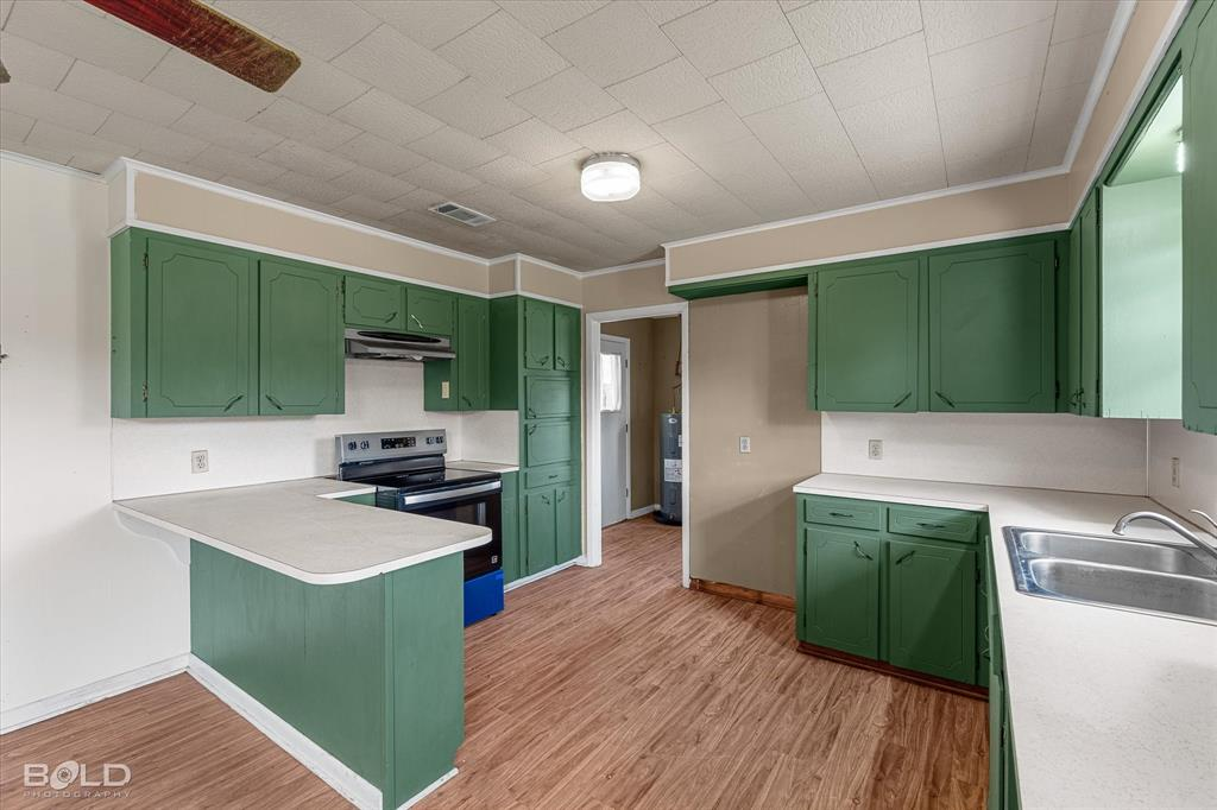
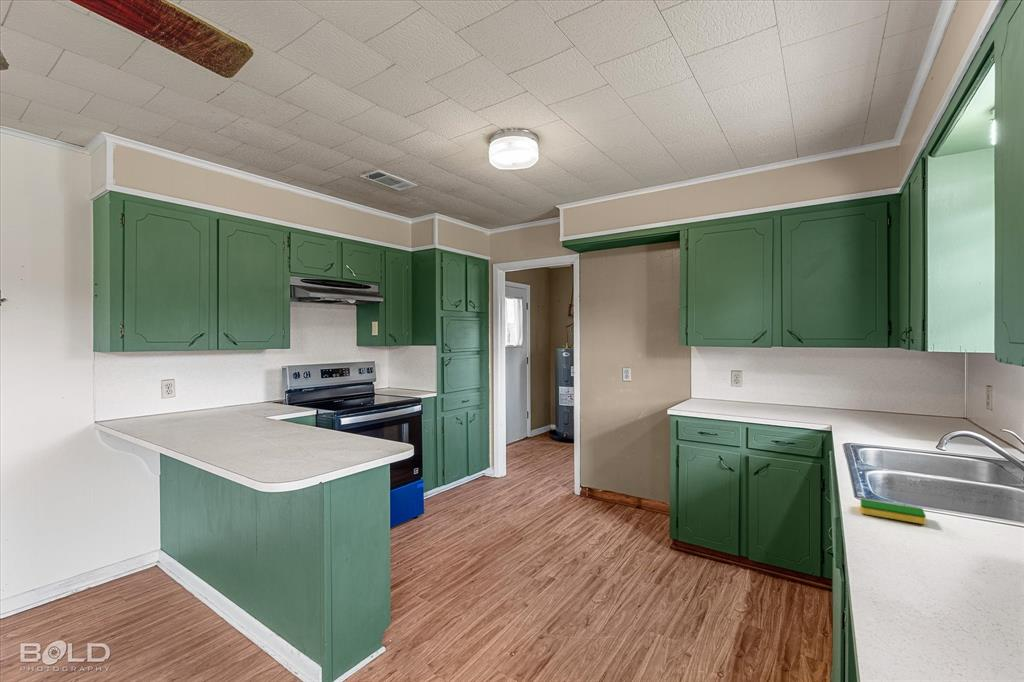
+ dish sponge [860,498,927,525]
